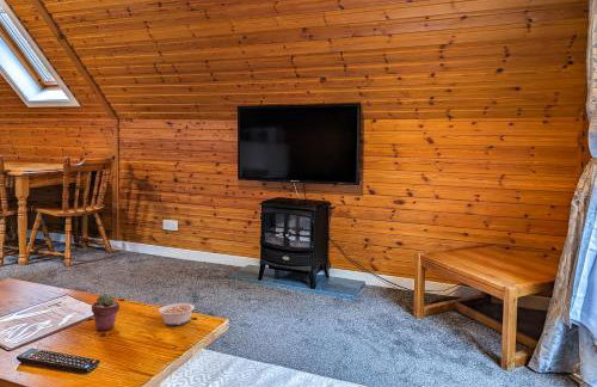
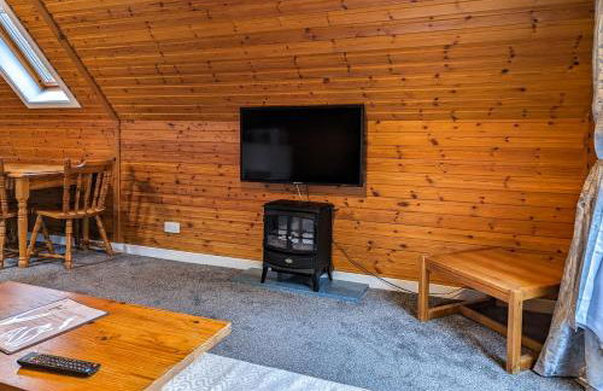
- potted succulent [91,293,121,332]
- legume [150,302,196,326]
